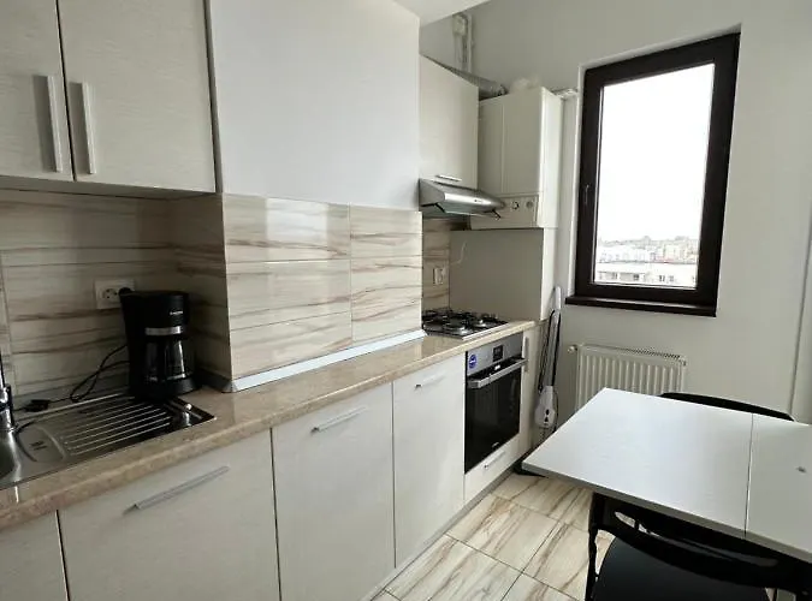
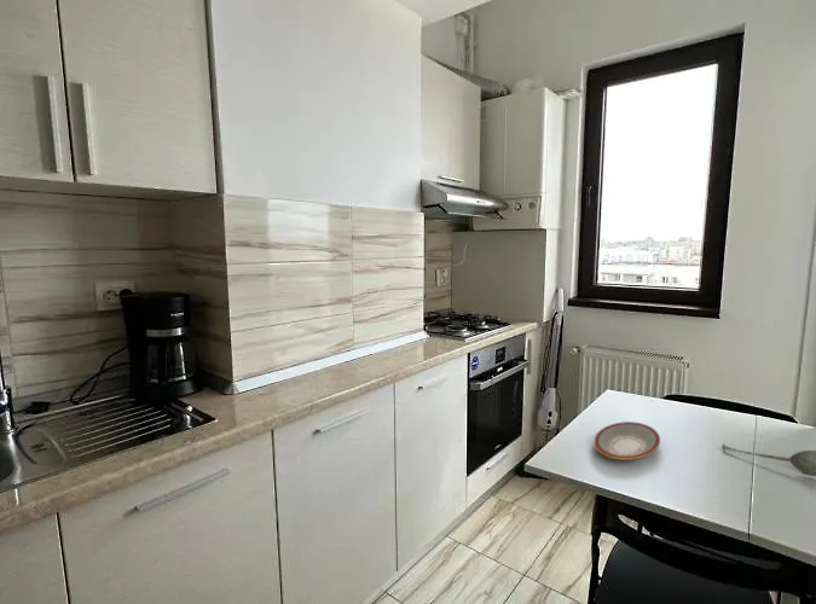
+ plate [594,420,661,461]
+ soupspoon [720,442,816,477]
